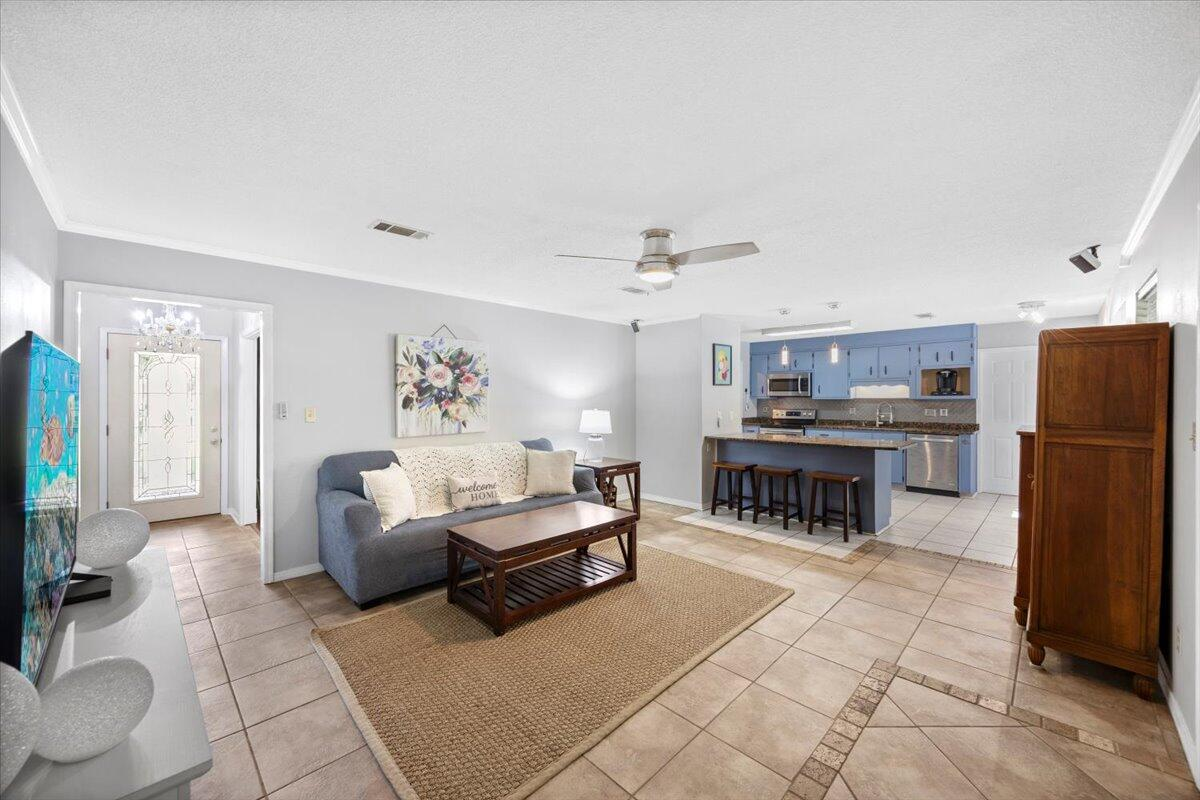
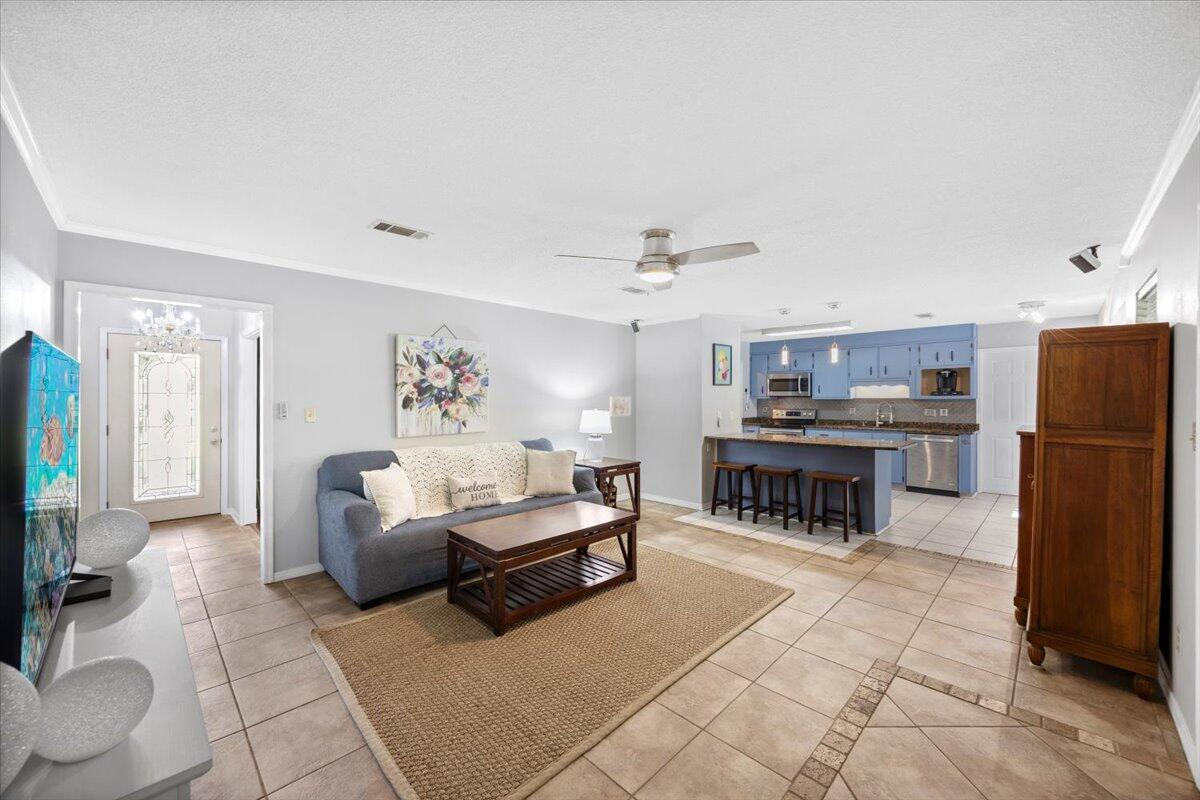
+ wall art [609,396,632,418]
